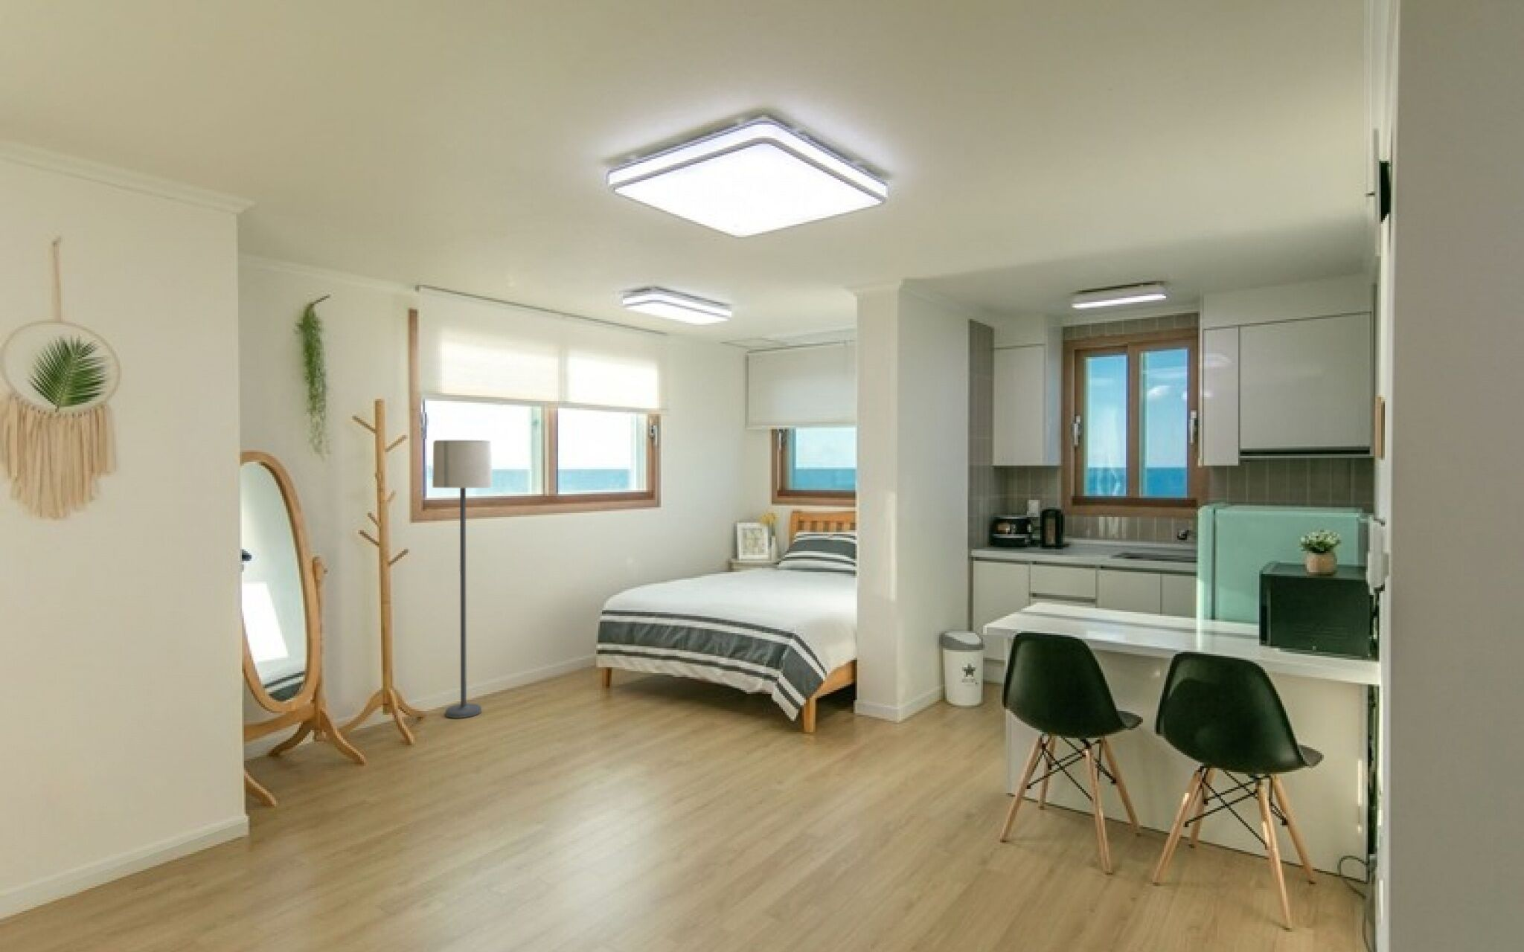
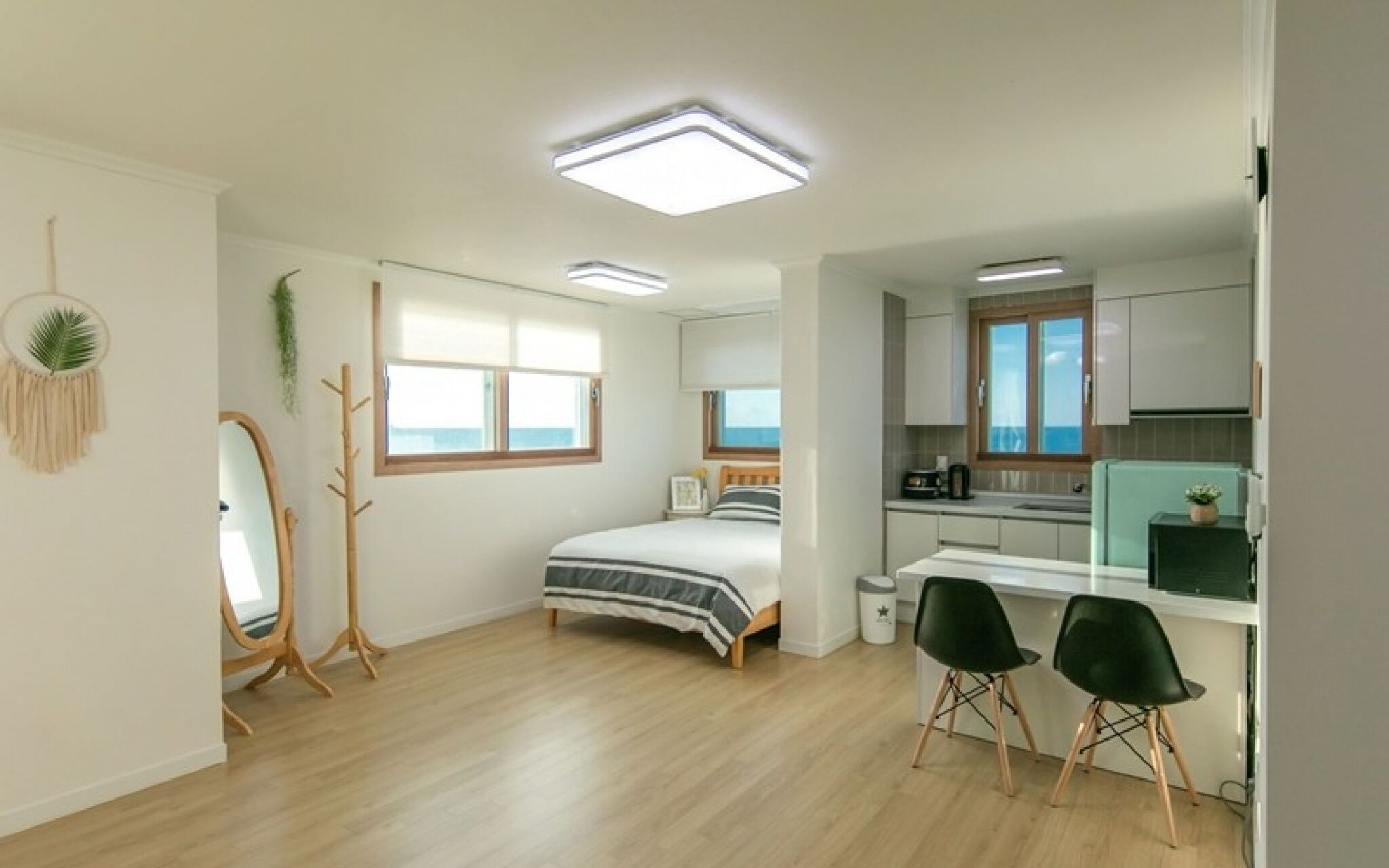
- lamp [431,440,494,719]
